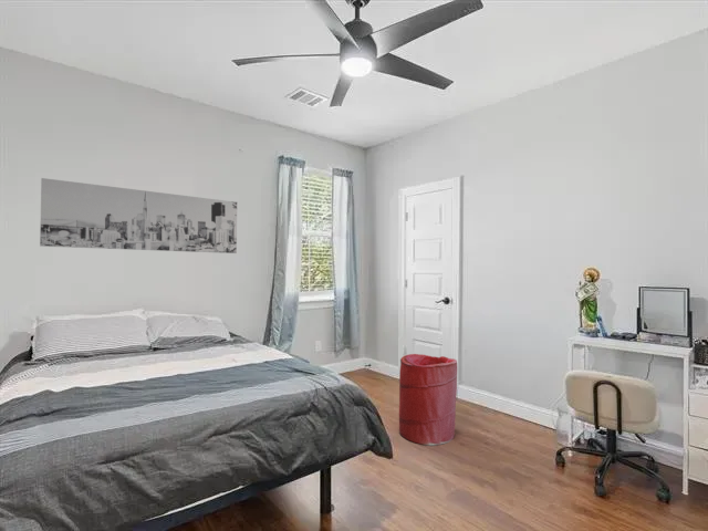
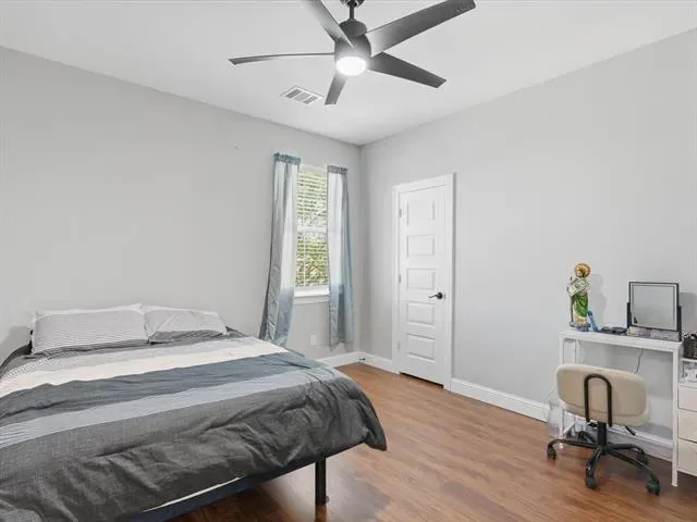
- wall art [39,177,238,254]
- laundry hamper [398,353,458,447]
